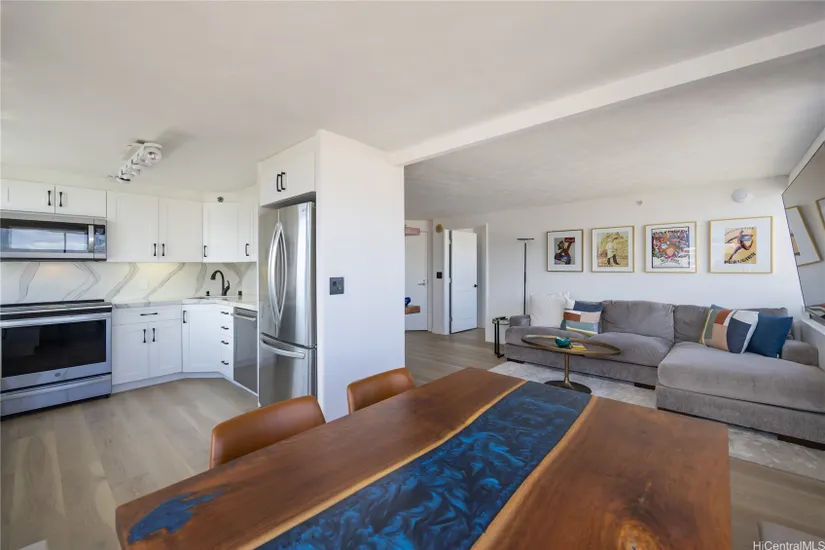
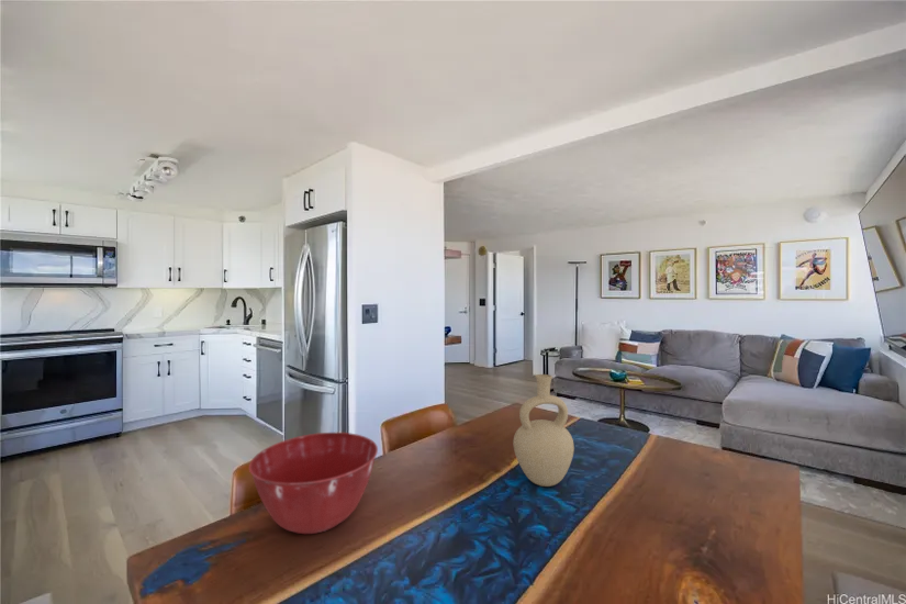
+ mixing bowl [248,432,379,535]
+ vase [512,373,575,488]
